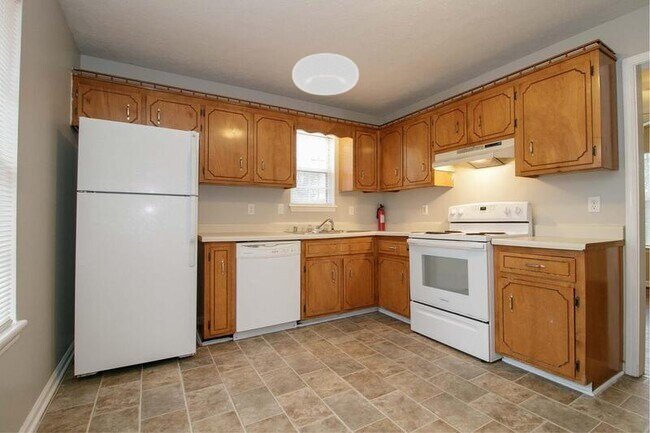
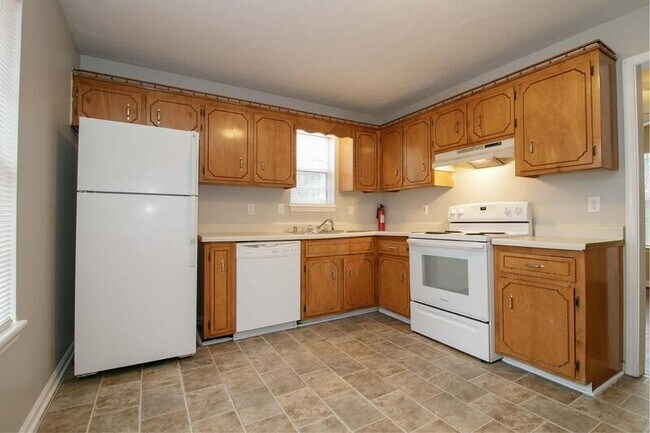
- ceiling light [291,52,360,96]
